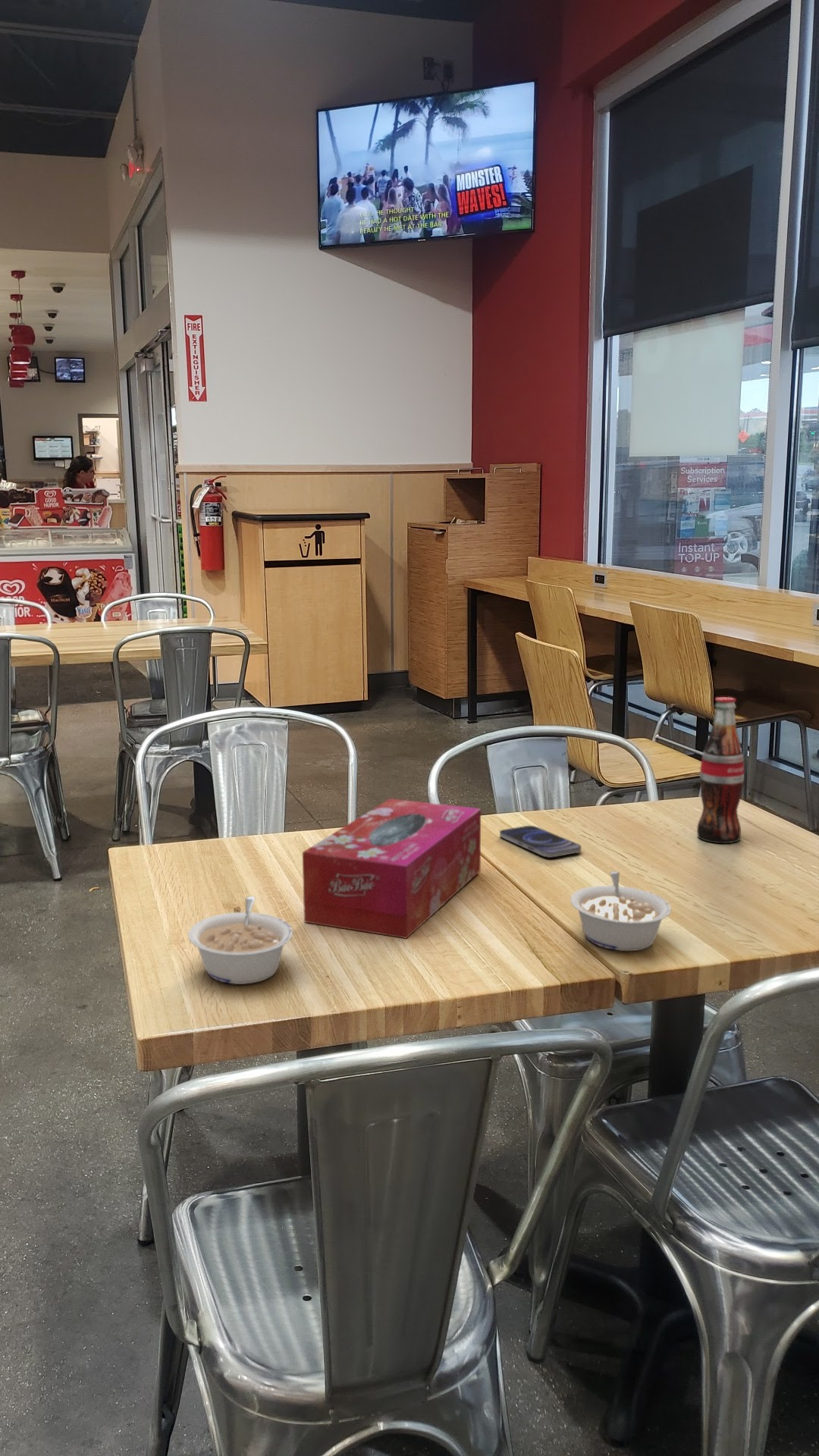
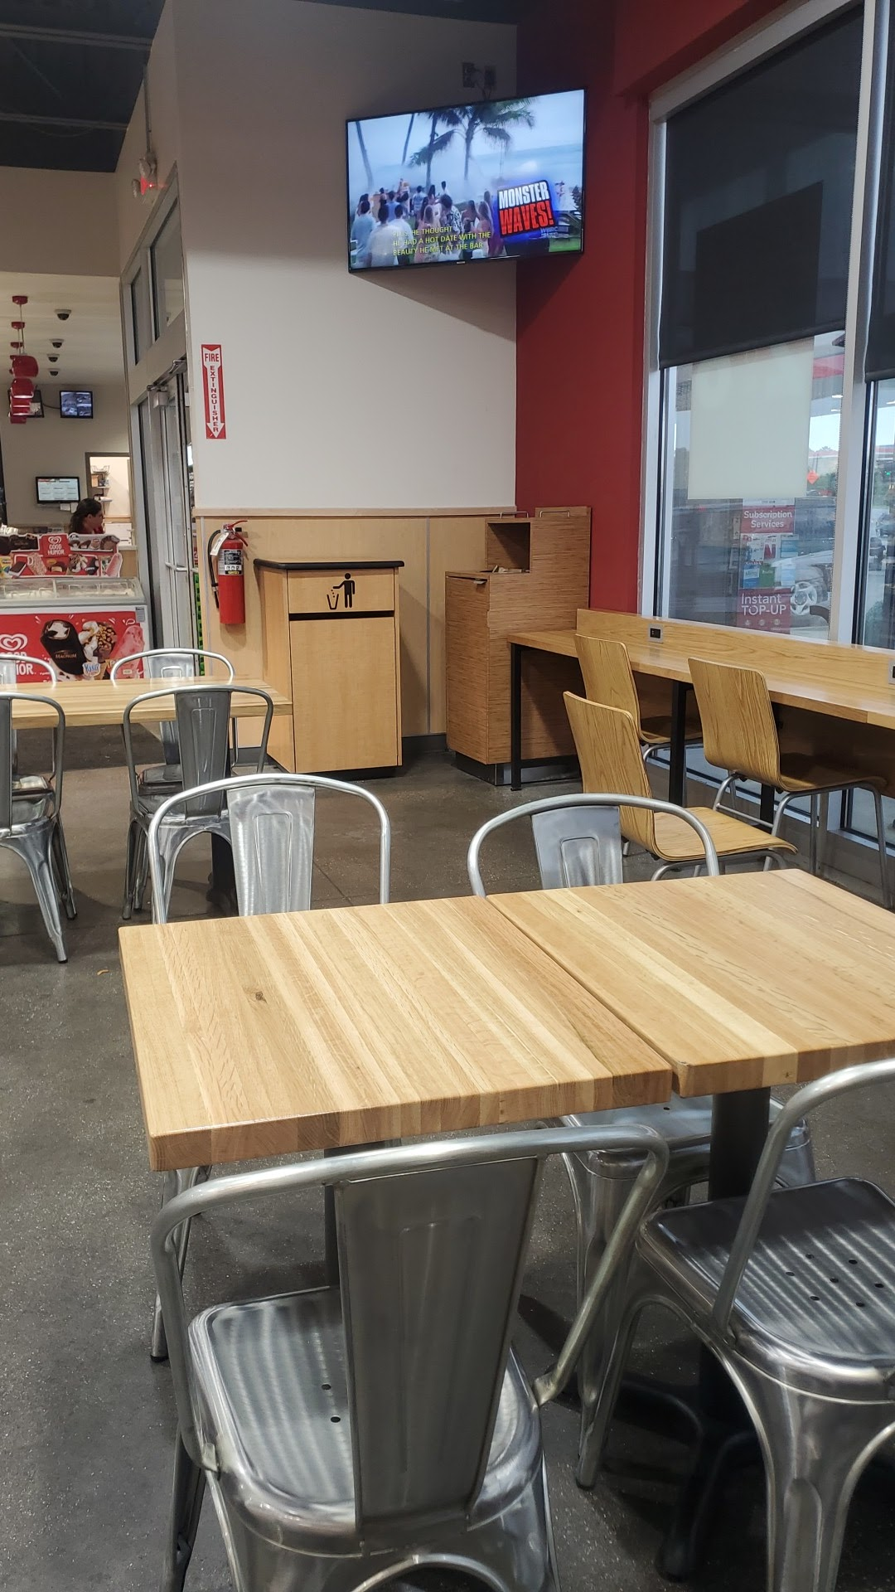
- tissue box [302,798,482,940]
- smartphone [499,825,582,858]
- legume [570,871,672,952]
- legume [187,896,293,985]
- pop [696,696,745,844]
